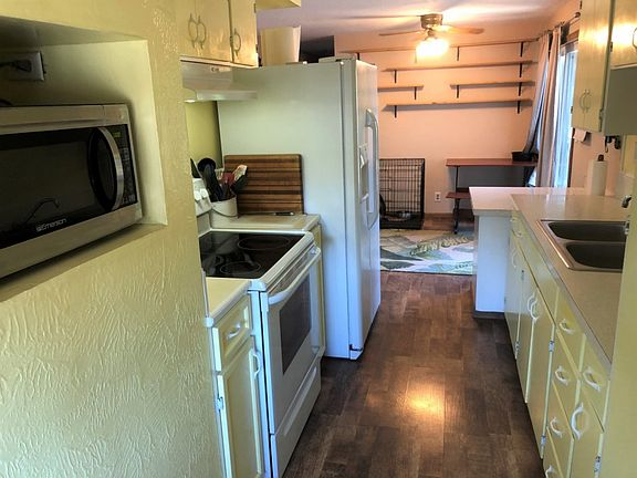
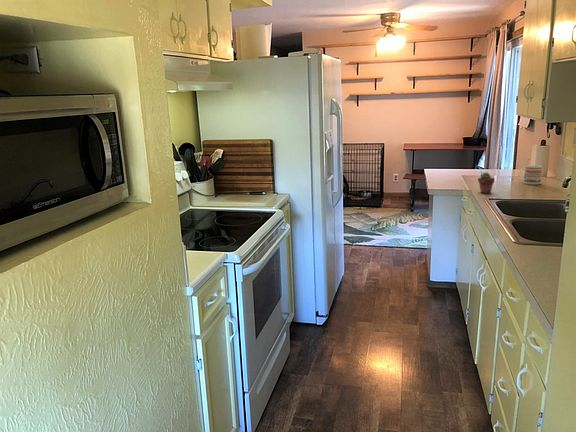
+ potted succulent [477,172,496,194]
+ mug [518,165,543,185]
